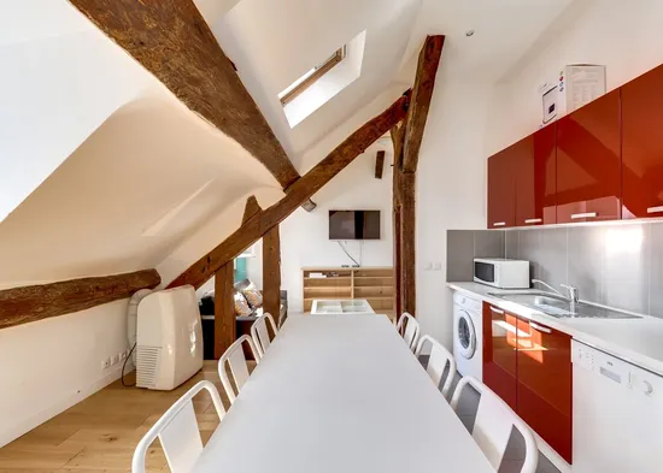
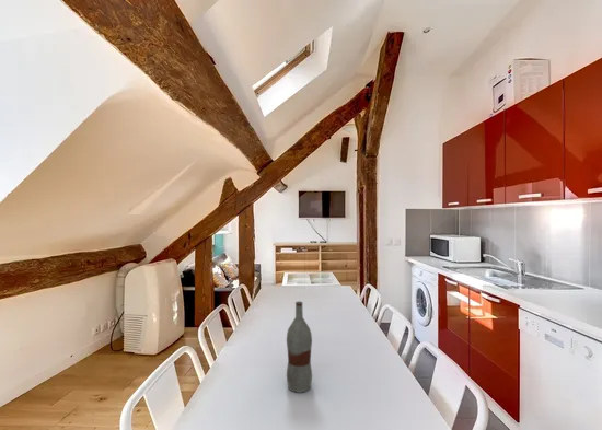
+ bottle [286,301,313,394]
